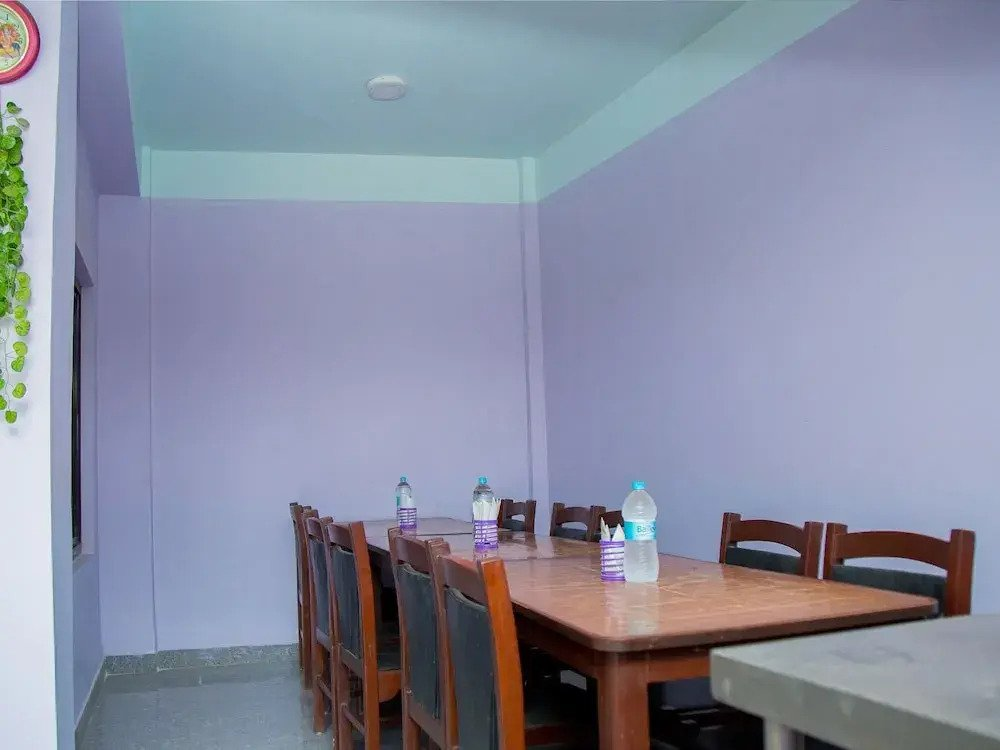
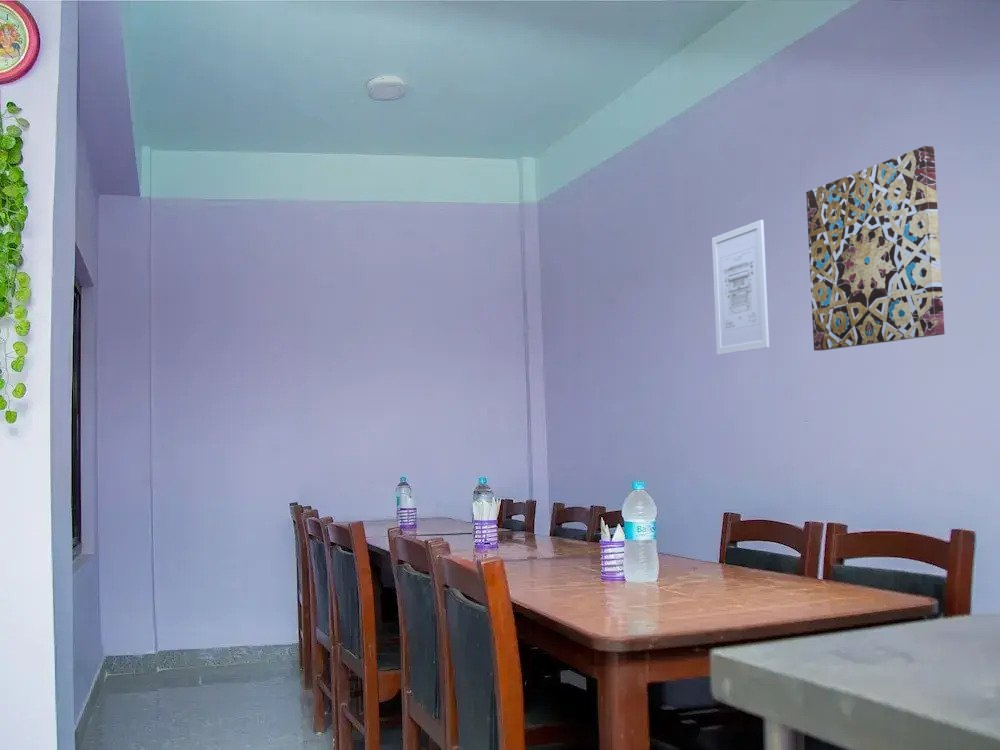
+ wall art [805,145,946,352]
+ wall art [711,219,770,356]
